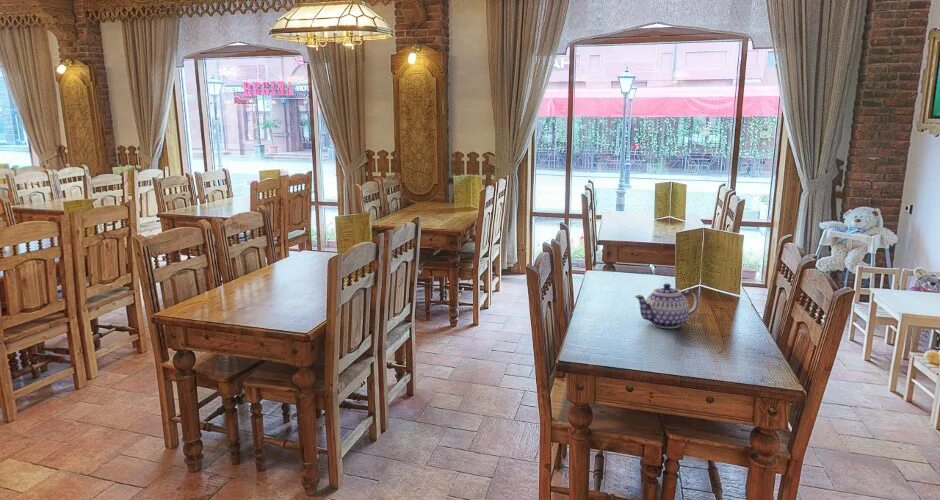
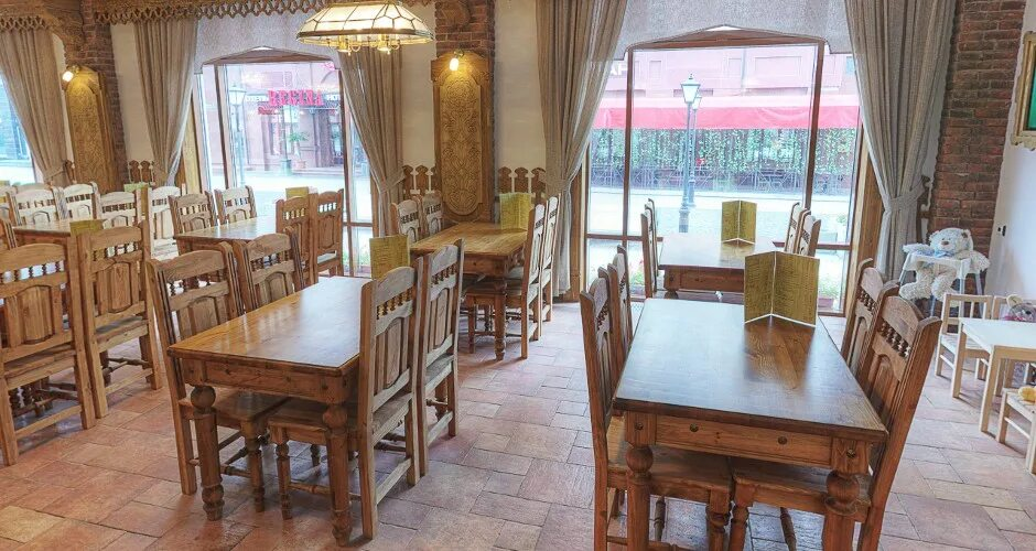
- teapot [634,283,699,329]
